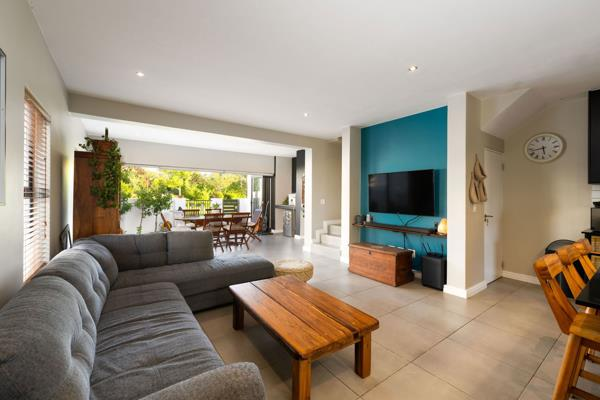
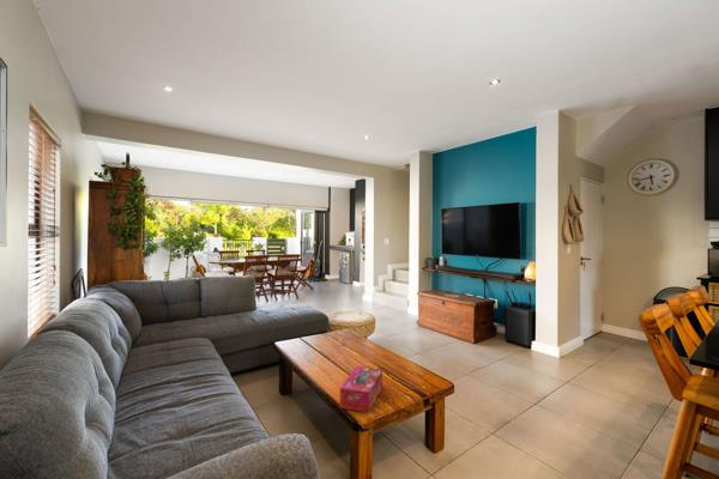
+ tissue box [339,365,383,413]
